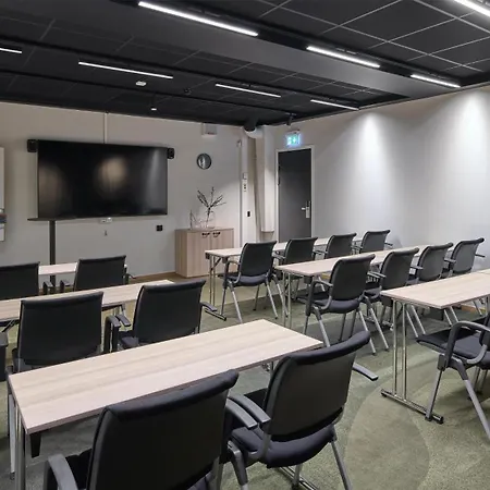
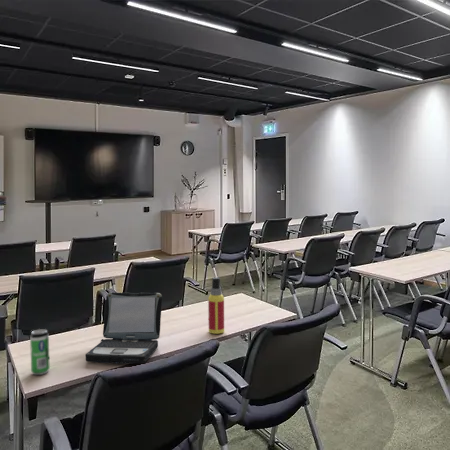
+ spray bottle [207,276,225,335]
+ laptop [85,291,163,365]
+ beverage can [29,328,51,376]
